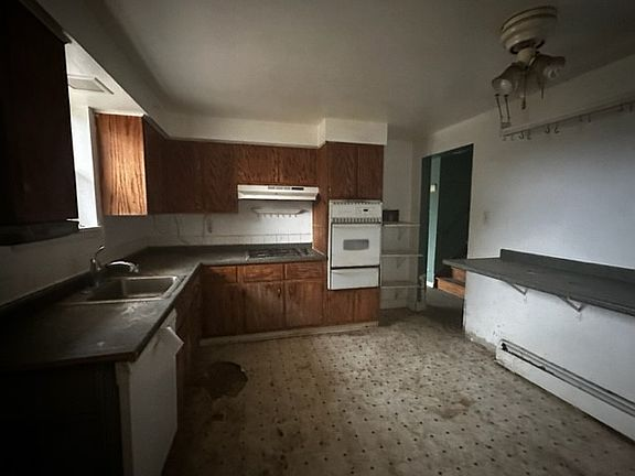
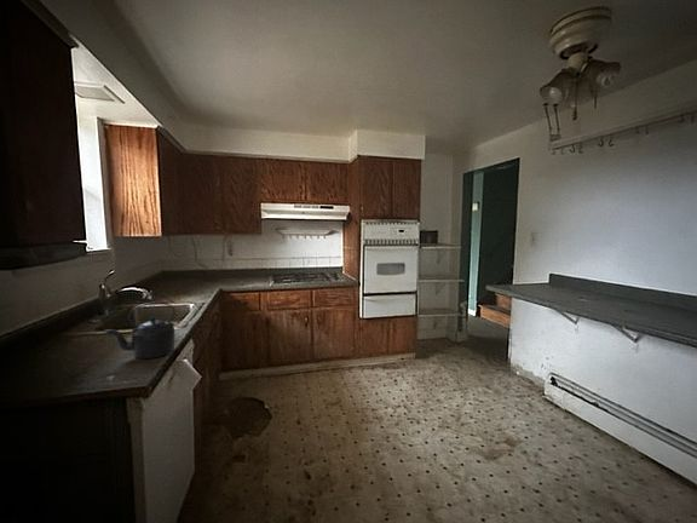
+ kettle [103,301,177,360]
